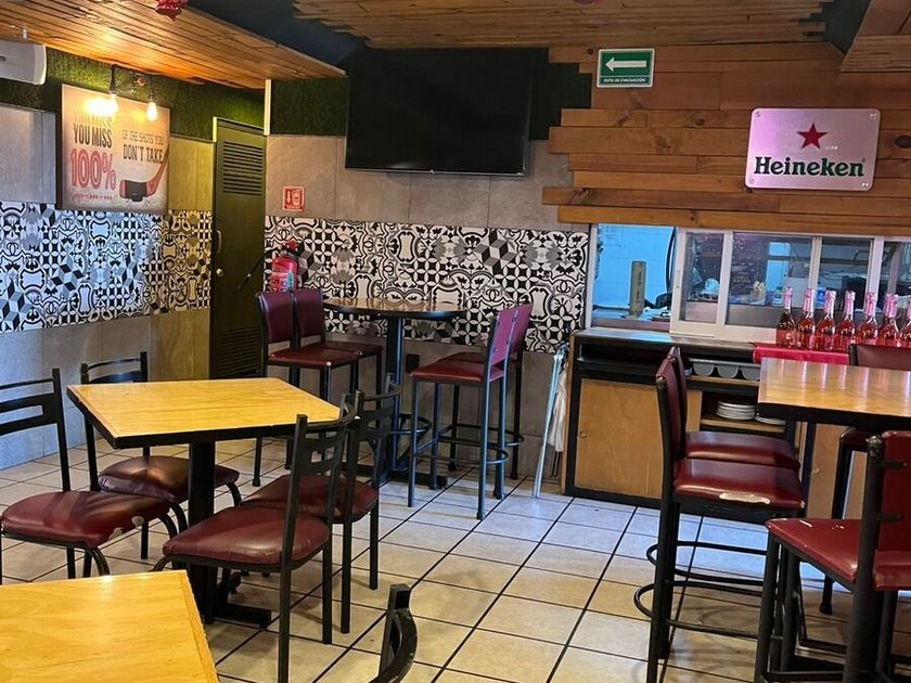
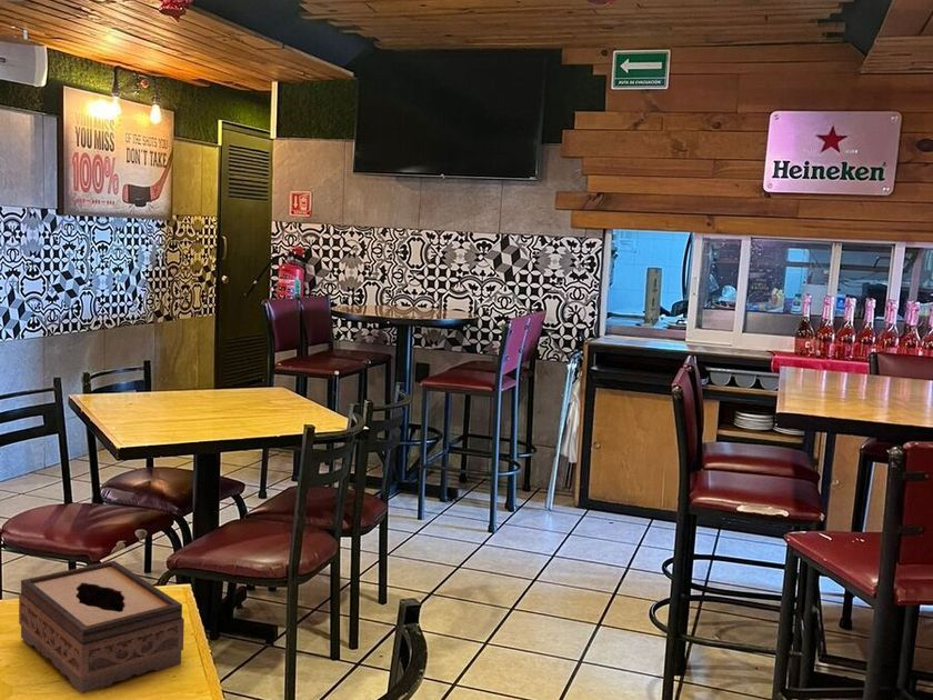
+ tissue box [18,560,185,694]
